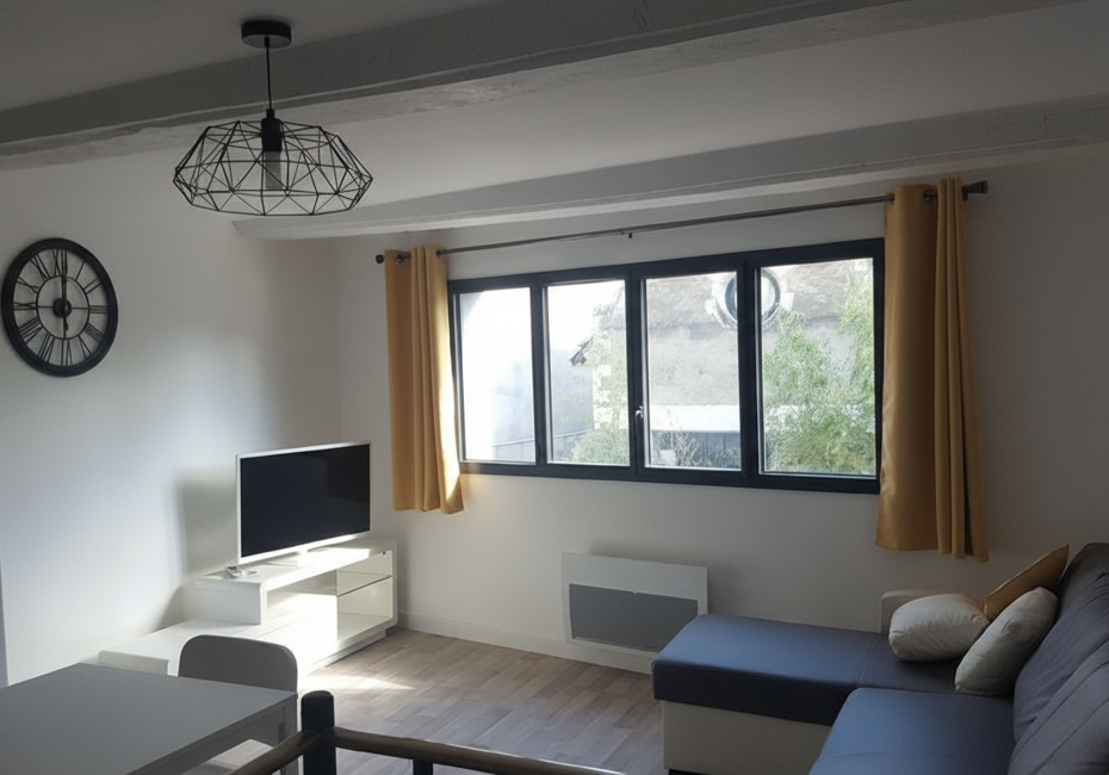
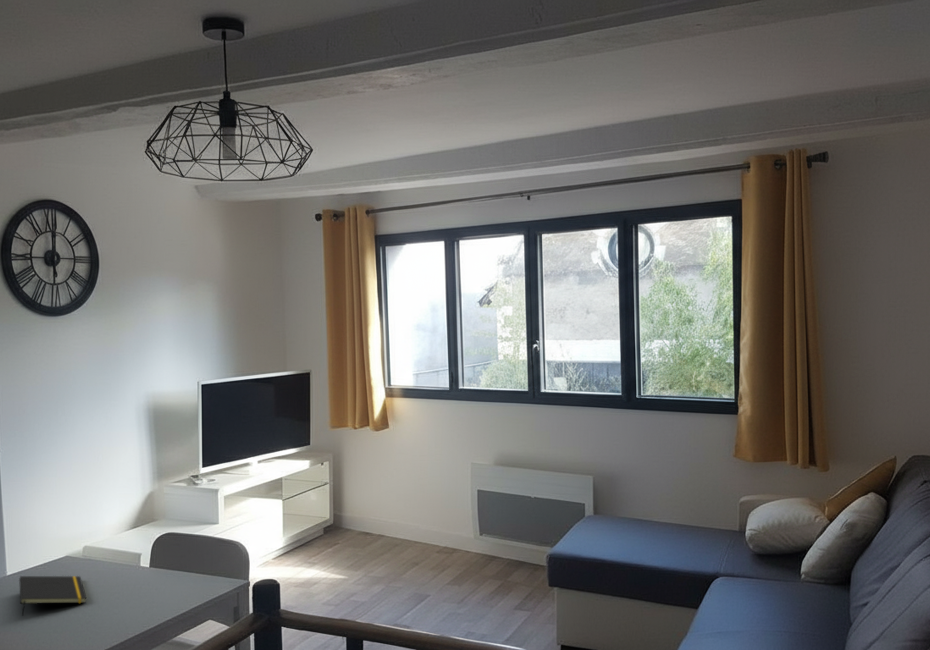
+ notepad [18,575,88,617]
